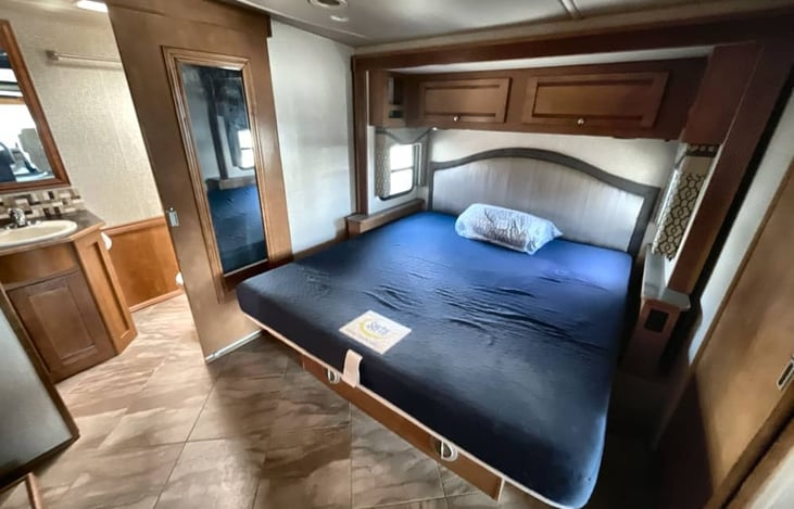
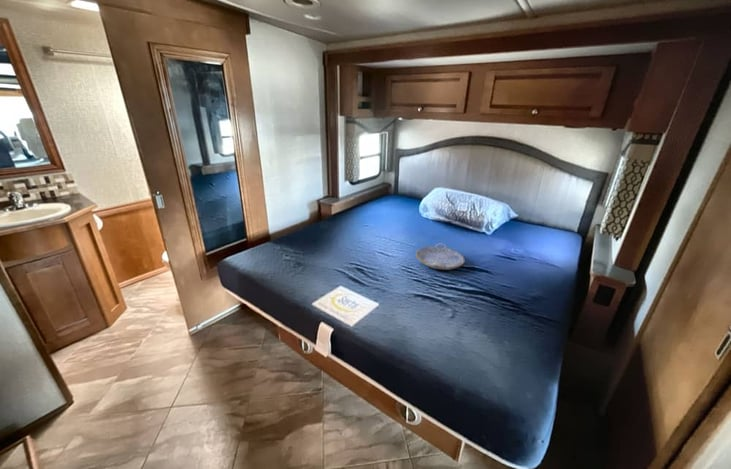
+ serving tray [415,243,466,271]
